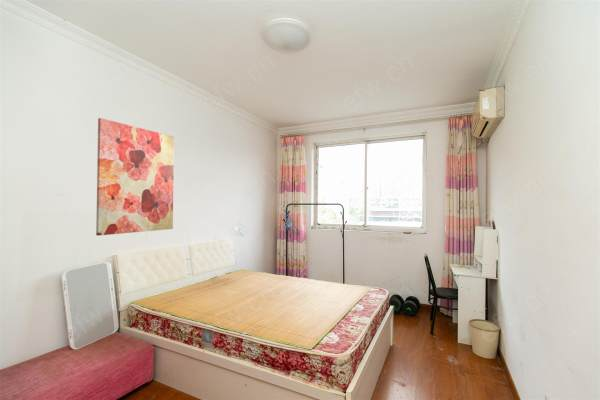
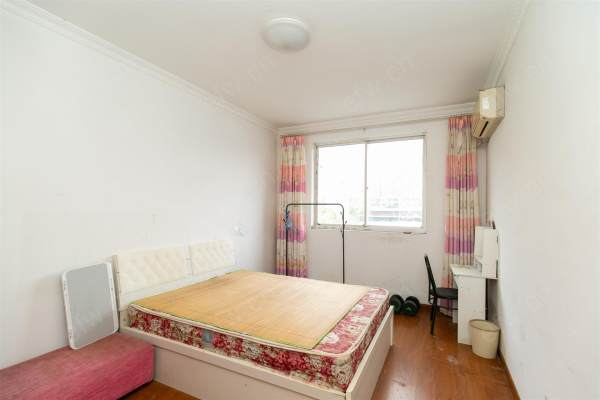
- wall art [95,117,175,237]
